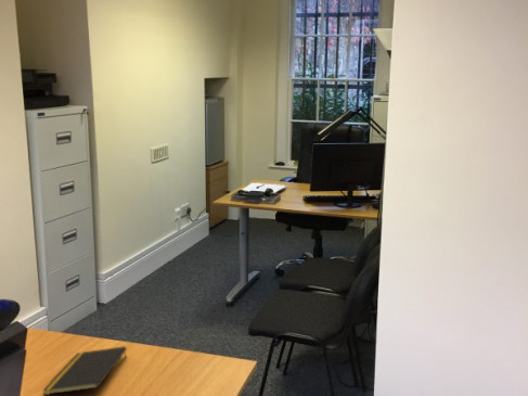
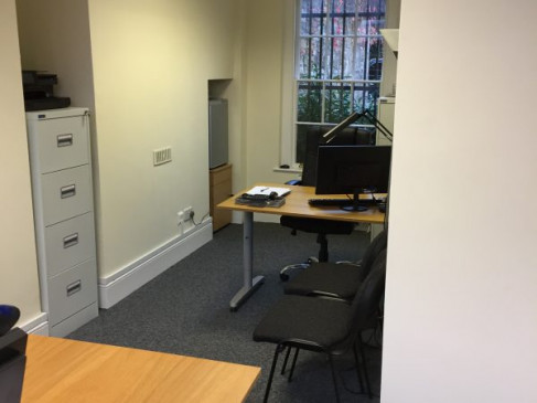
- notepad [41,345,128,396]
